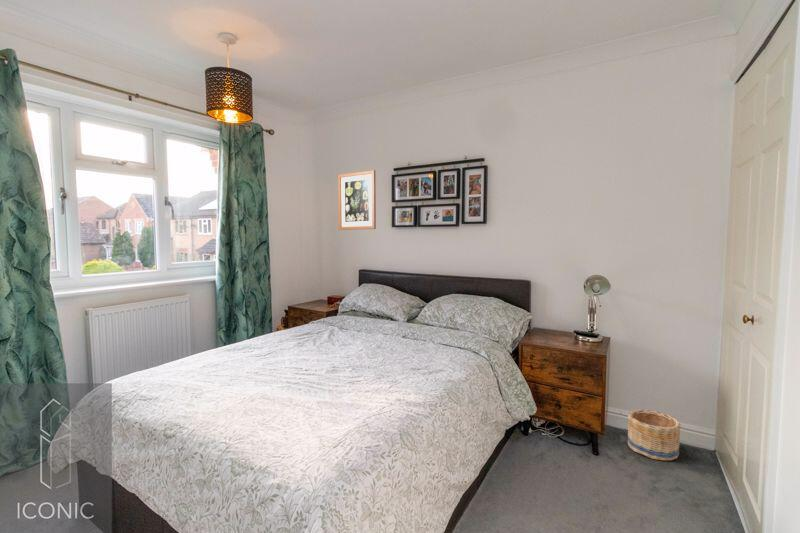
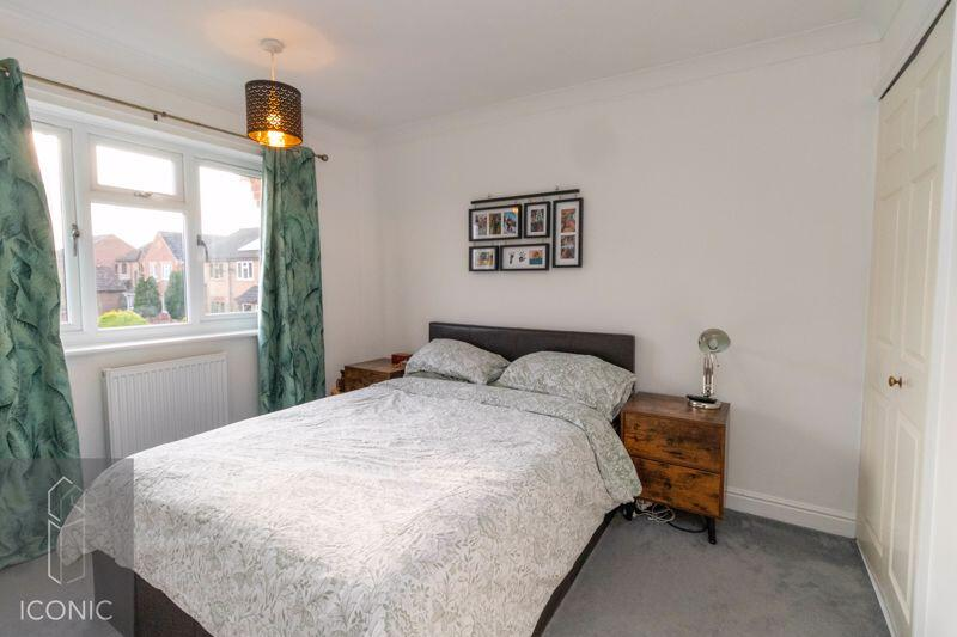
- basket [627,409,682,461]
- wall art [337,169,377,231]
